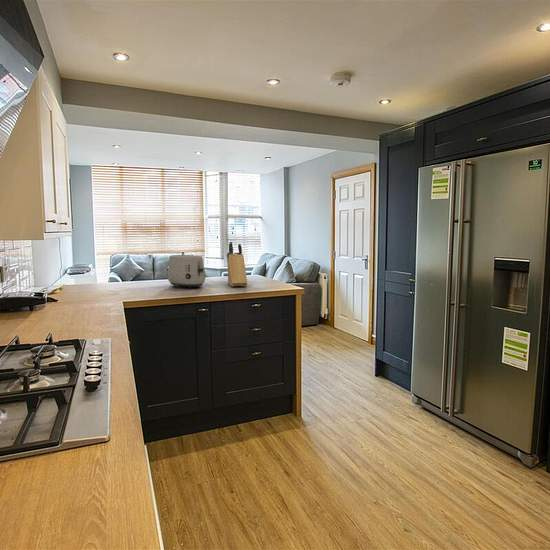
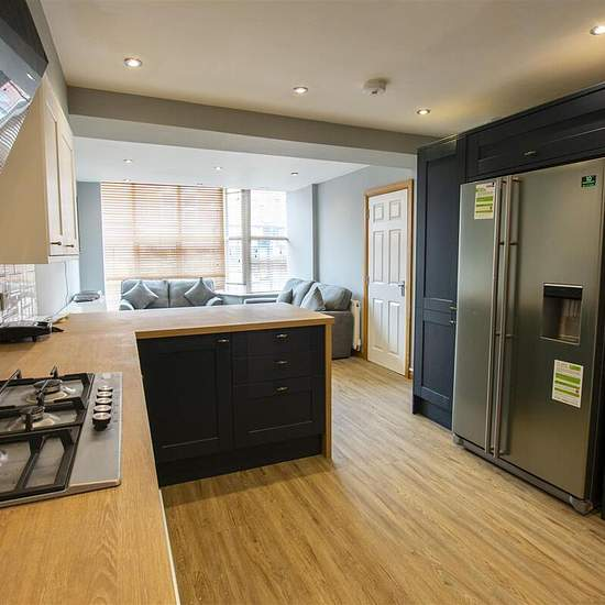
- toaster [167,254,206,289]
- knife block [226,241,248,287]
